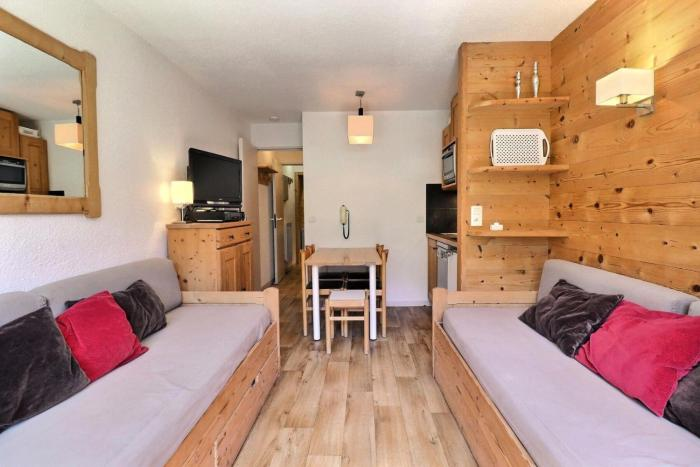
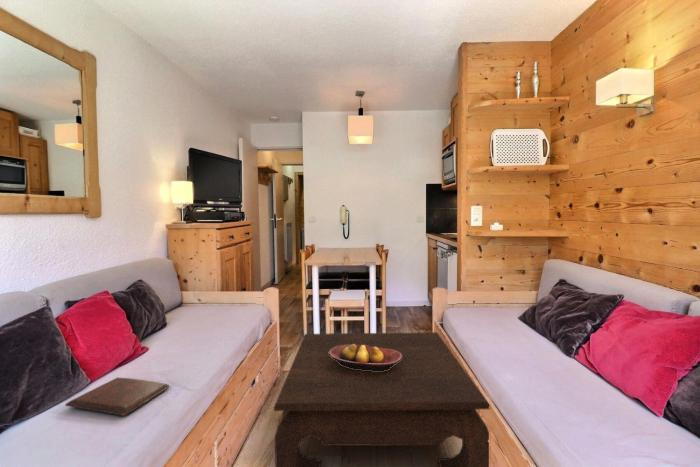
+ fruit bowl [329,344,402,371]
+ book [64,377,170,417]
+ coffee table [273,331,491,467]
